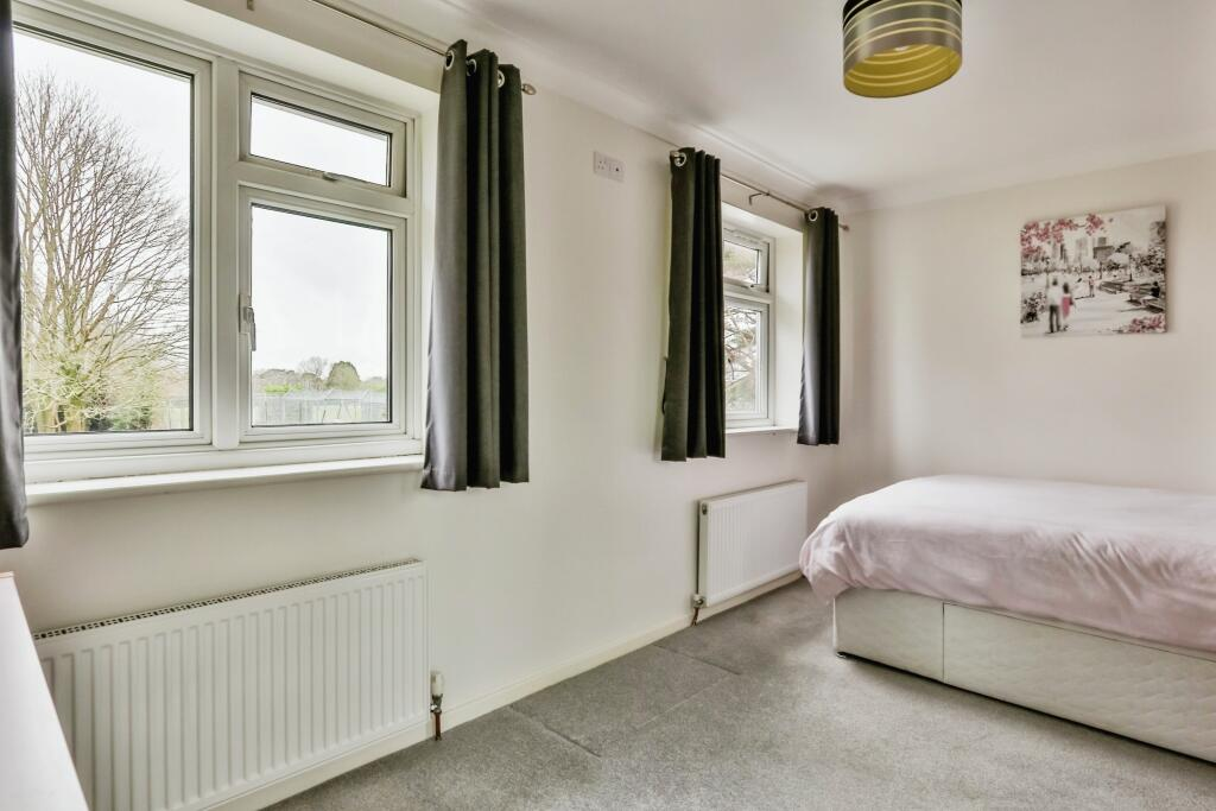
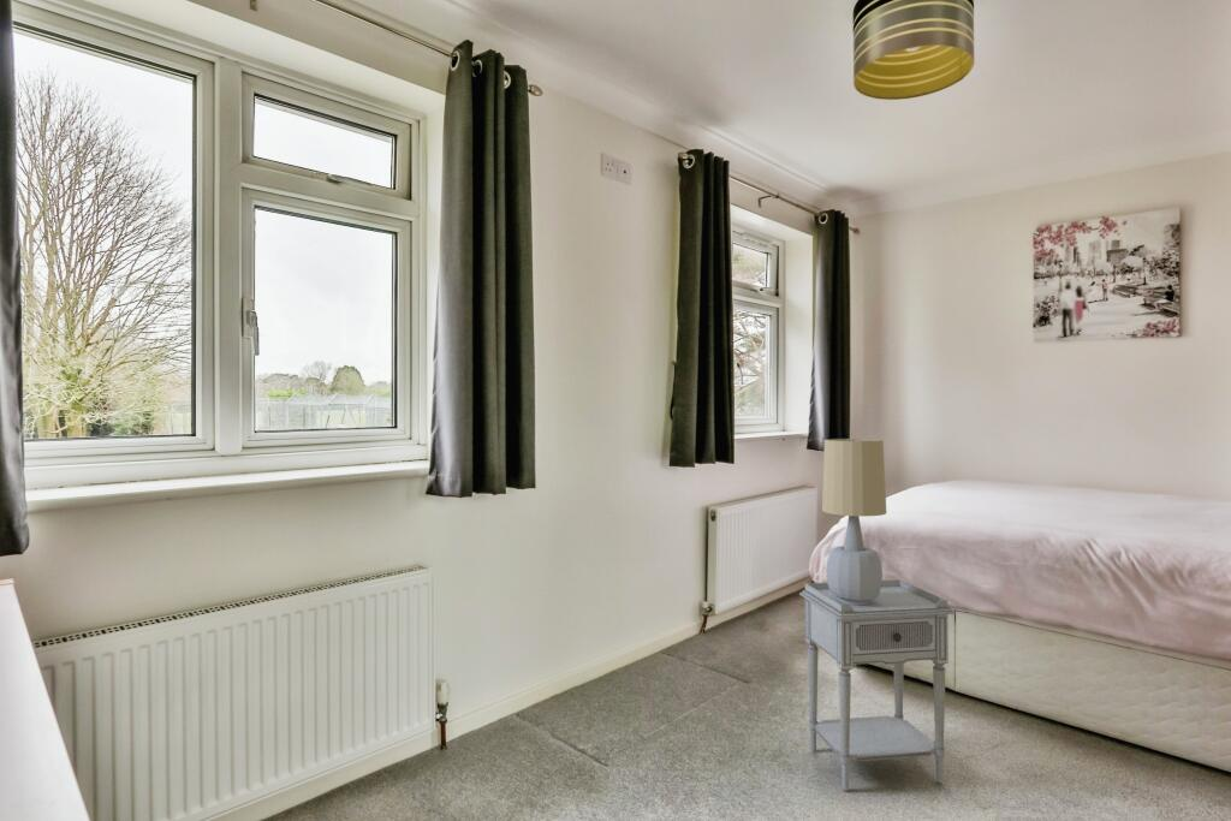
+ nightstand [798,578,956,792]
+ table lamp [821,438,887,606]
